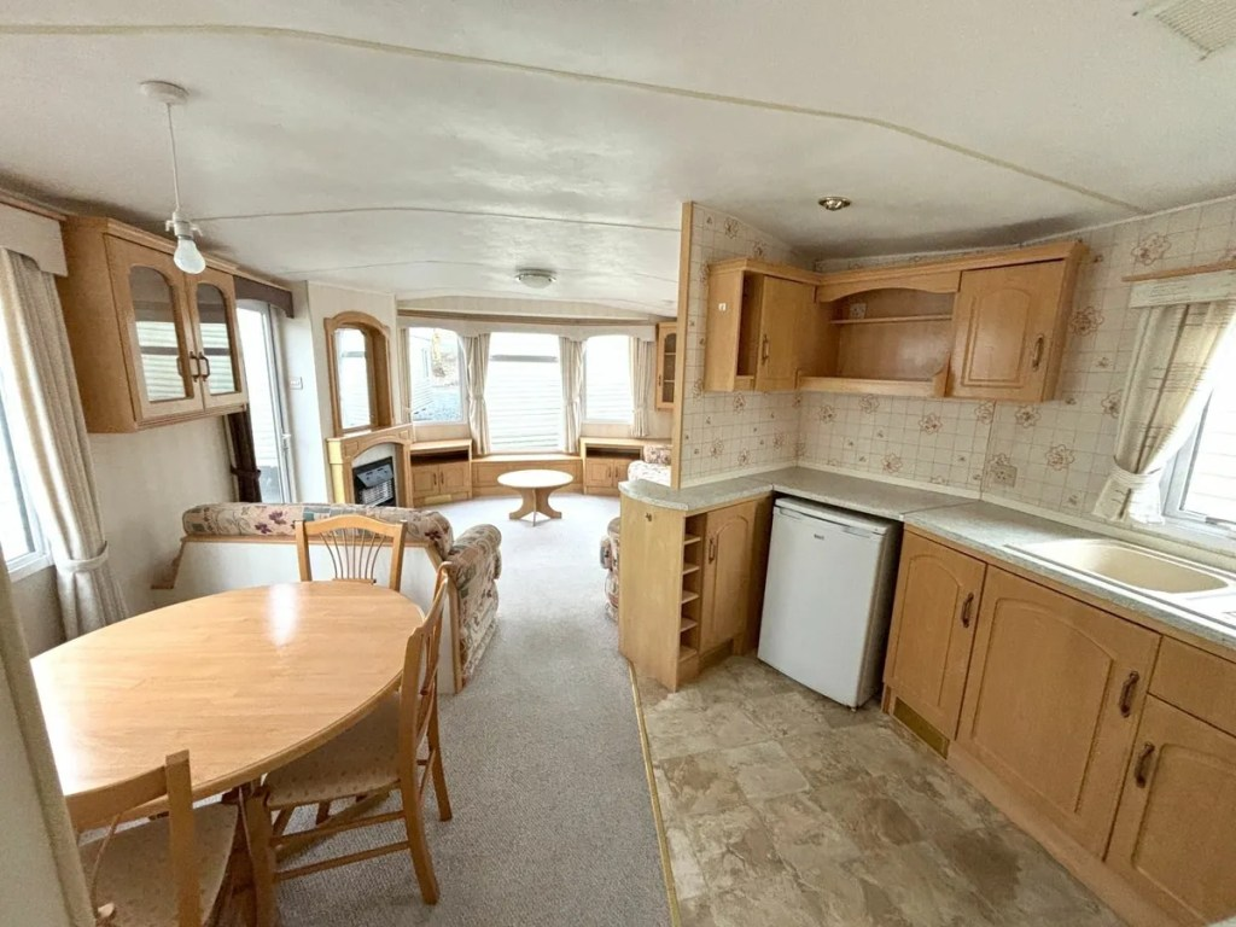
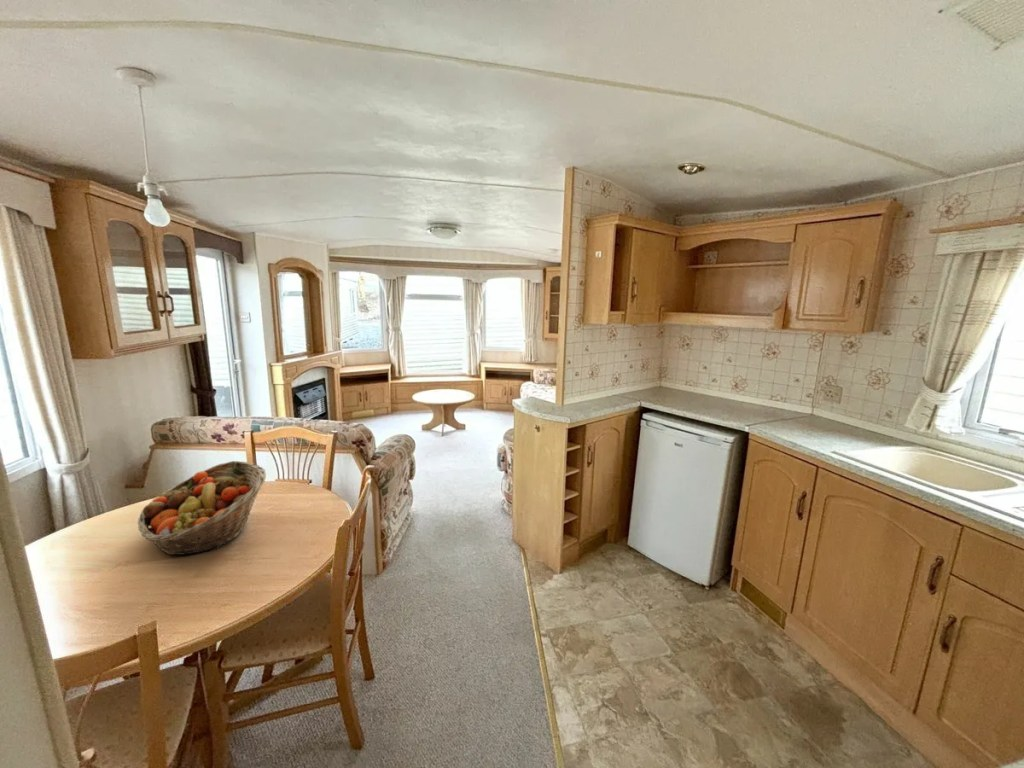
+ fruit basket [137,460,267,556]
